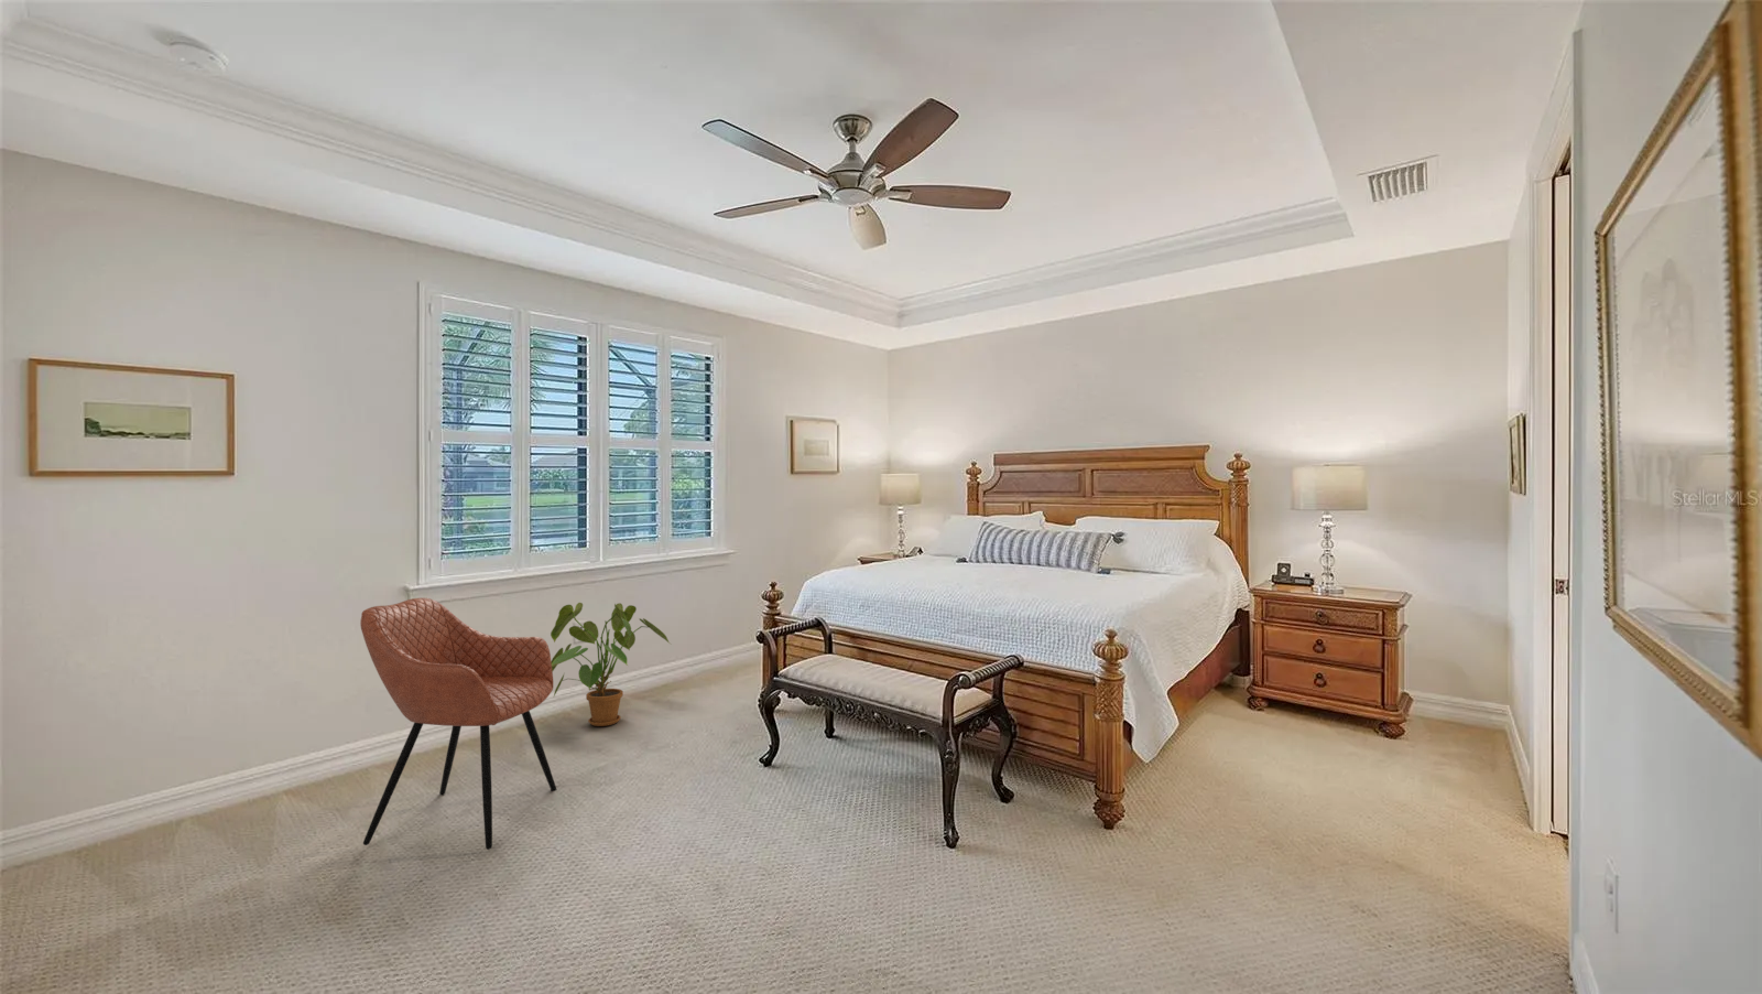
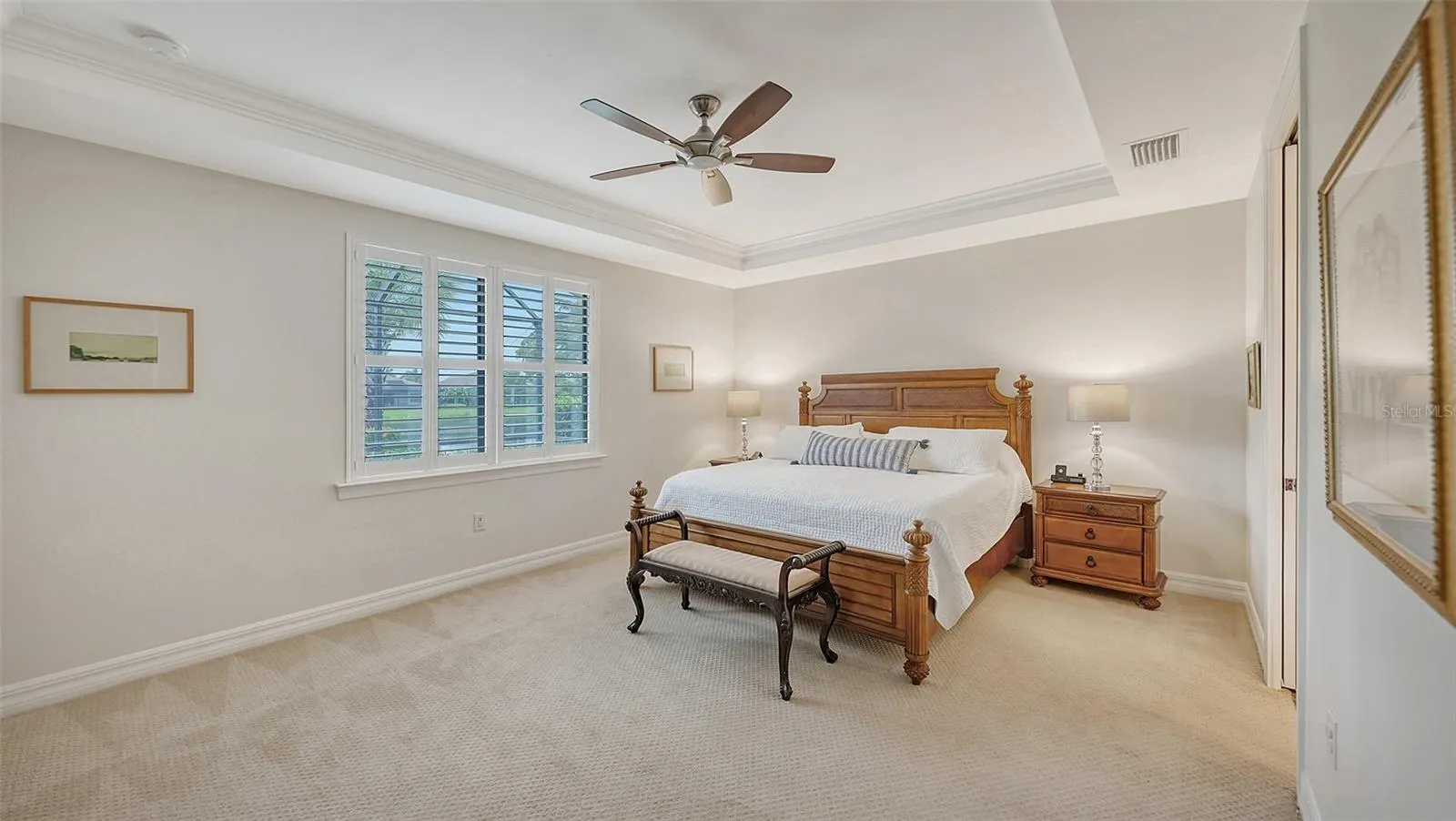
- house plant [549,602,672,728]
- armchair [359,597,557,851]
